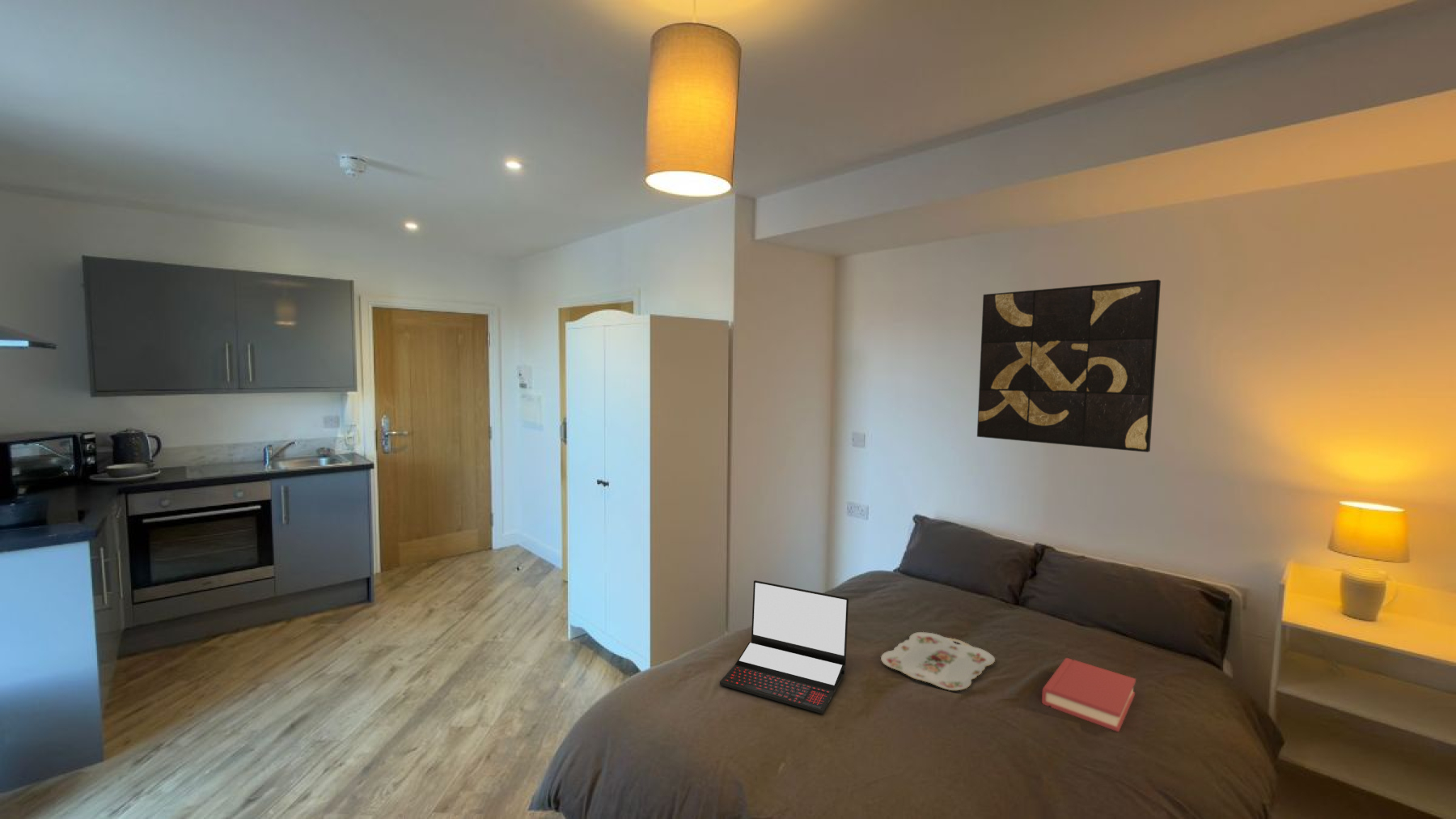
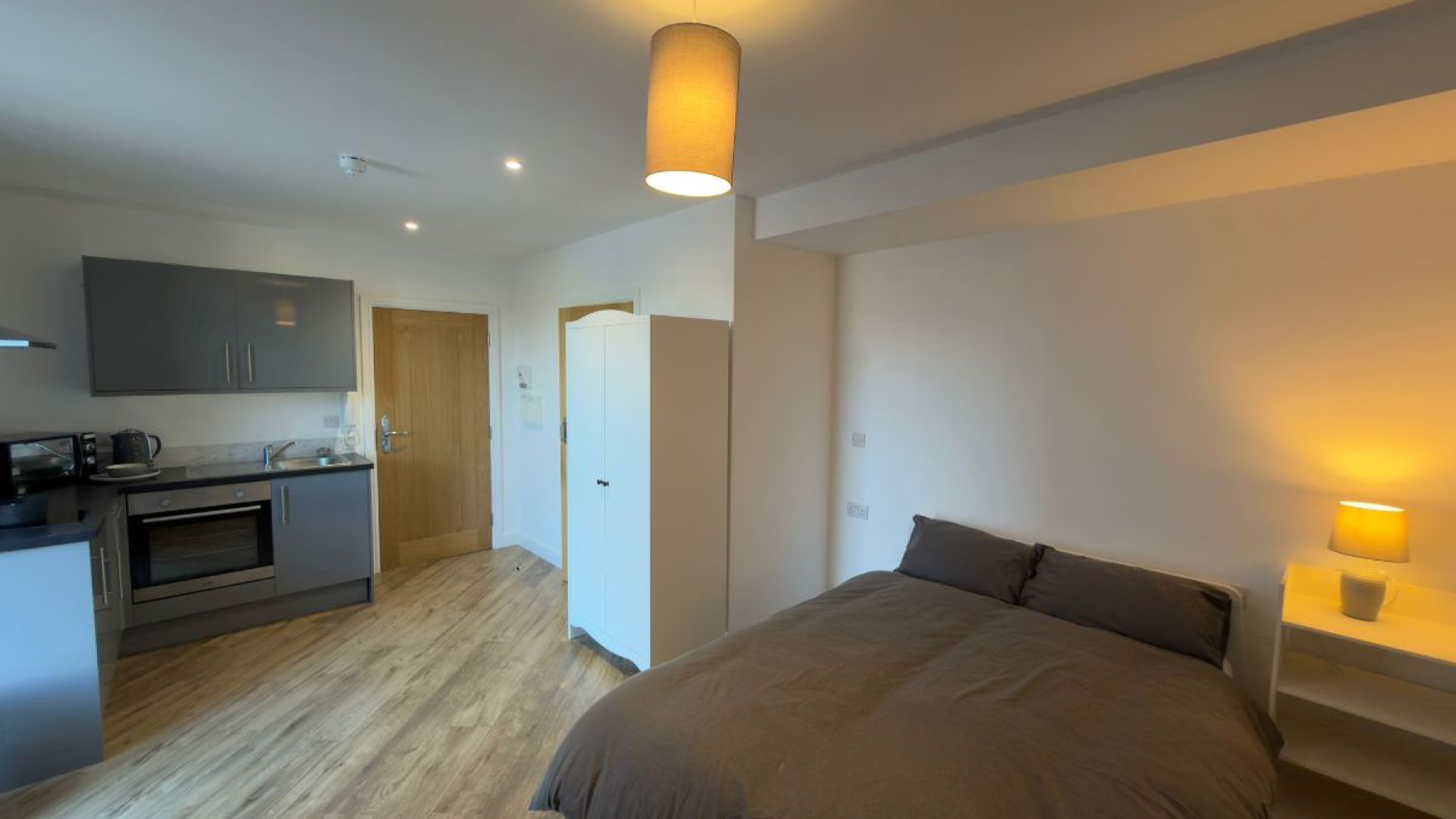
- hardback book [1041,657,1136,732]
- wall art [976,278,1162,453]
- laptop [719,579,849,715]
- serving tray [880,631,996,691]
